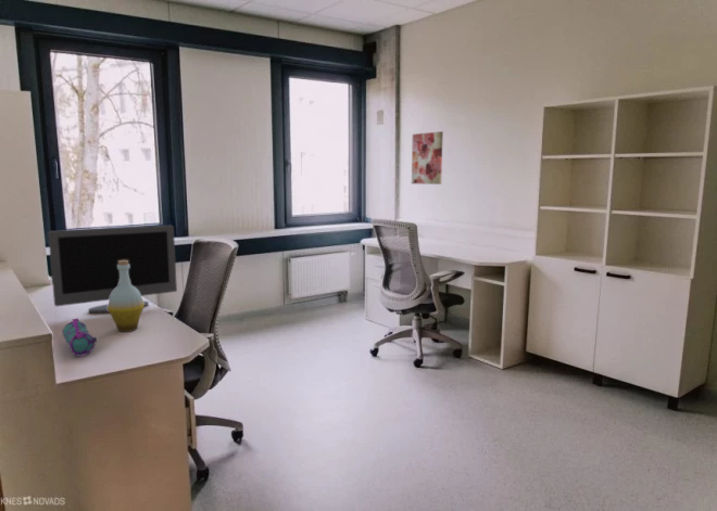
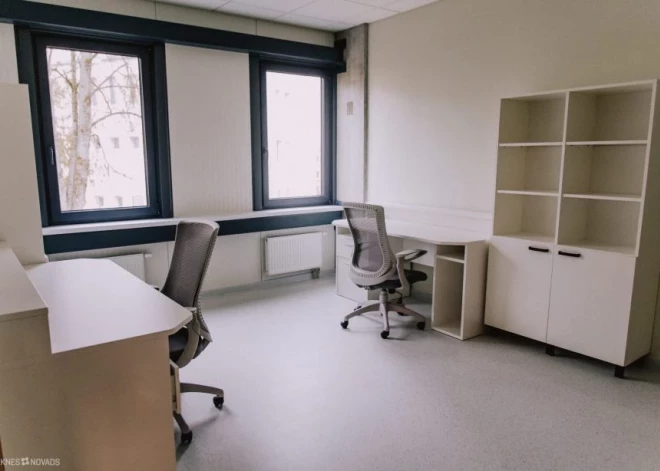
- wall art [411,130,444,186]
- pencil case [62,318,98,358]
- monitor [47,225,178,314]
- bottle [108,260,146,333]
